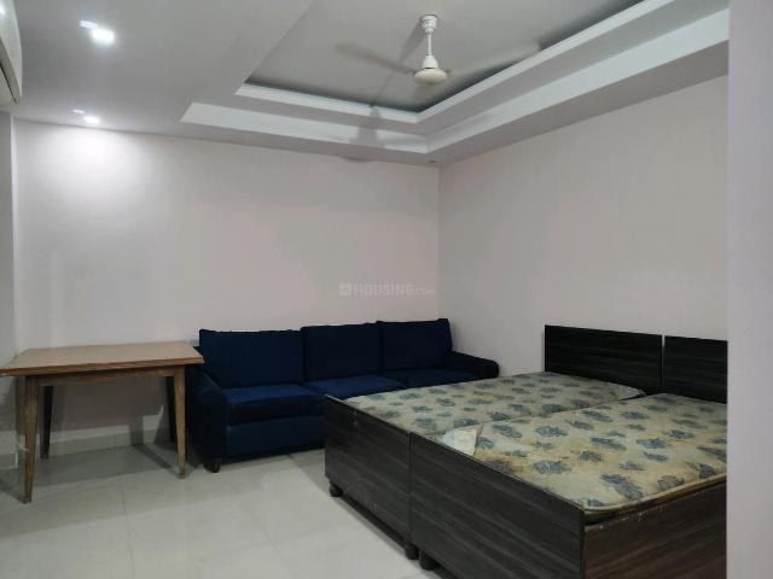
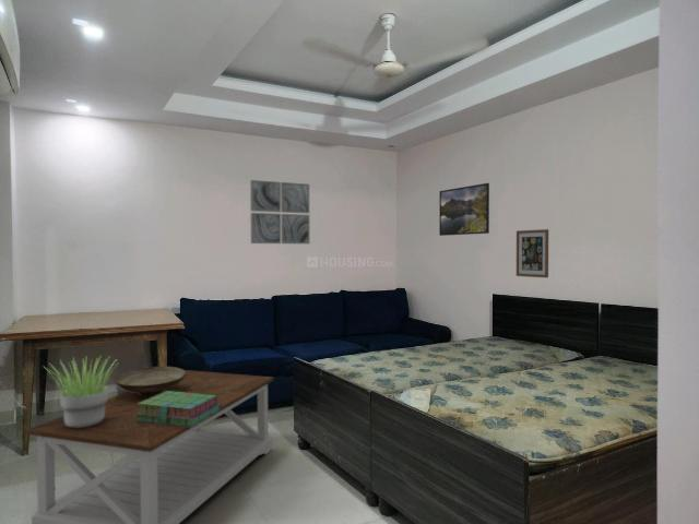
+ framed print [438,182,490,237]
+ decorative bowl [112,366,187,396]
+ stack of books [134,391,220,428]
+ potted plant [42,356,118,428]
+ wall art [249,179,310,245]
+ wall art [516,228,549,278]
+ coffee table [25,369,275,524]
